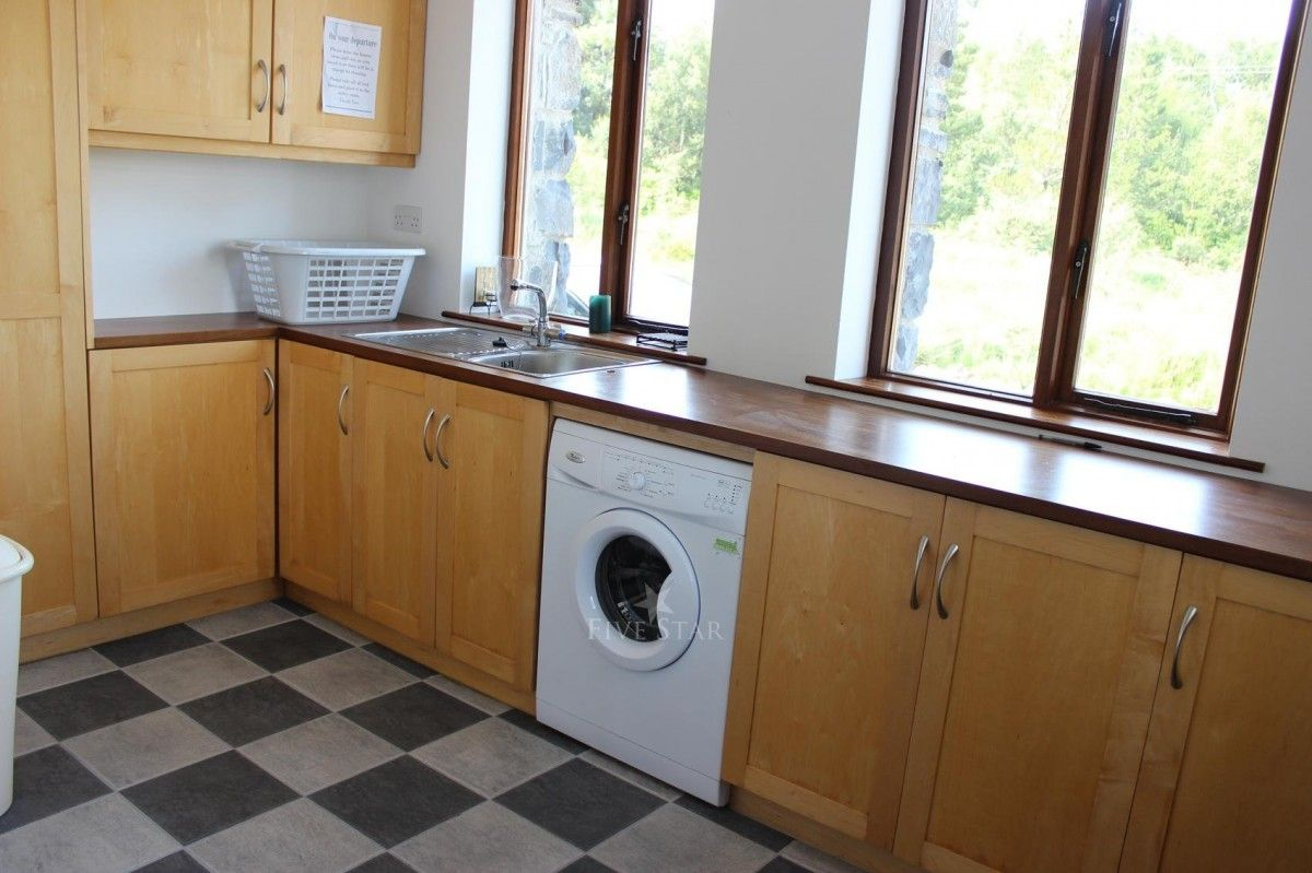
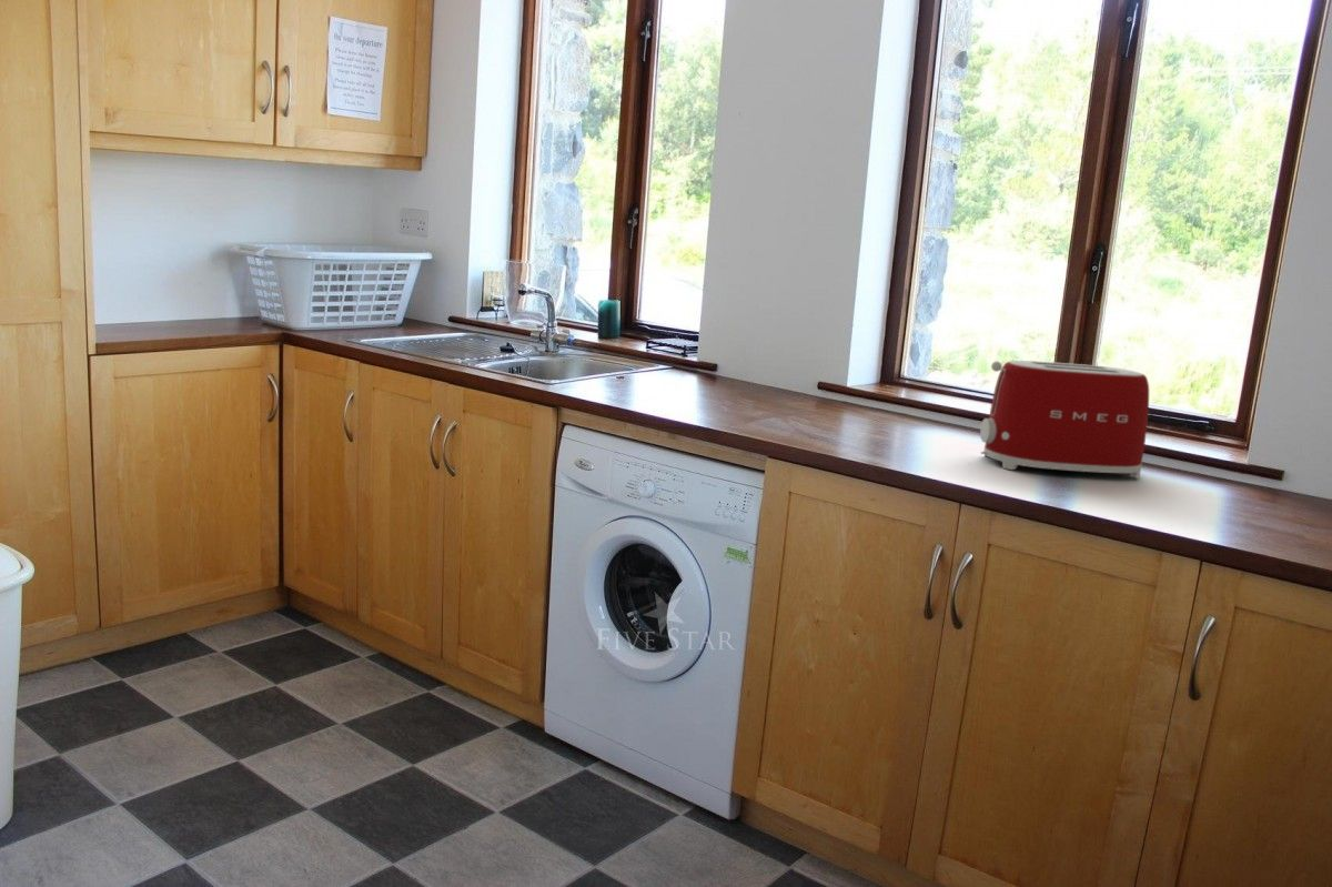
+ toaster [979,360,1150,478]
